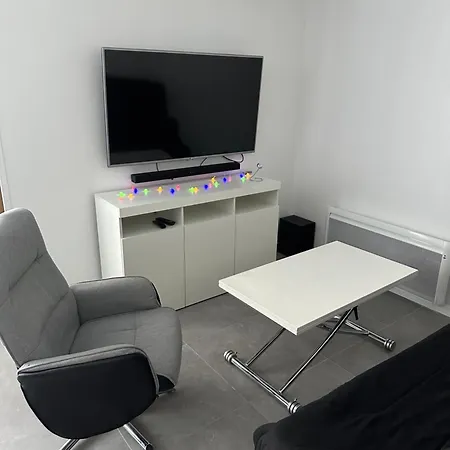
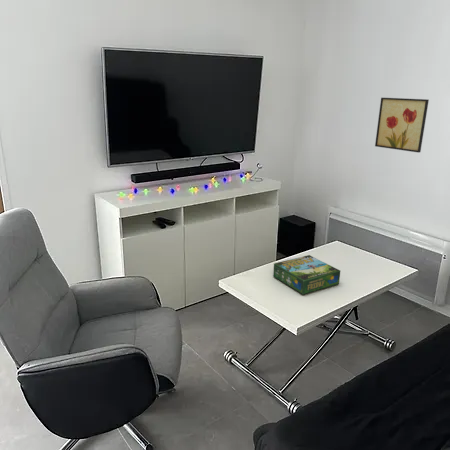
+ wall art [374,97,430,154]
+ board game [272,254,341,296]
